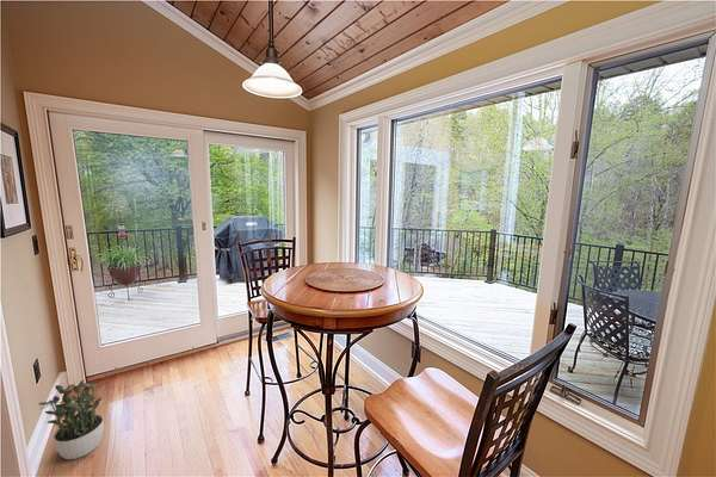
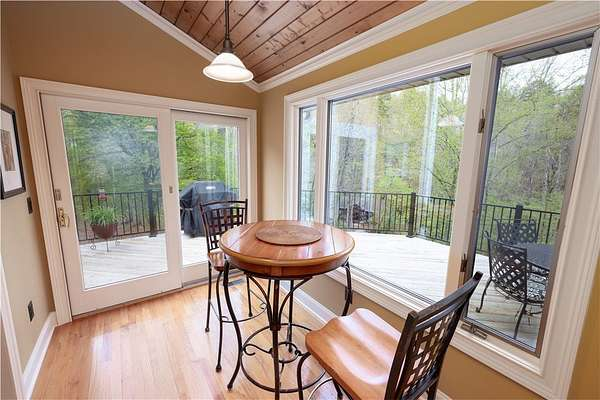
- potted plant [37,379,106,460]
